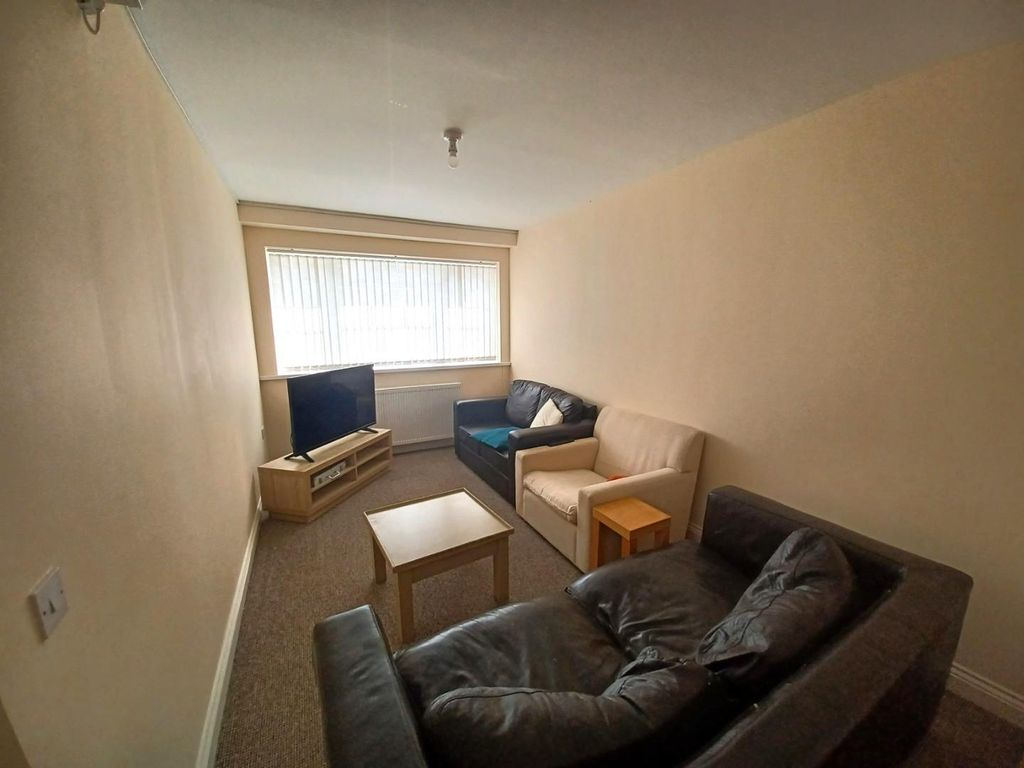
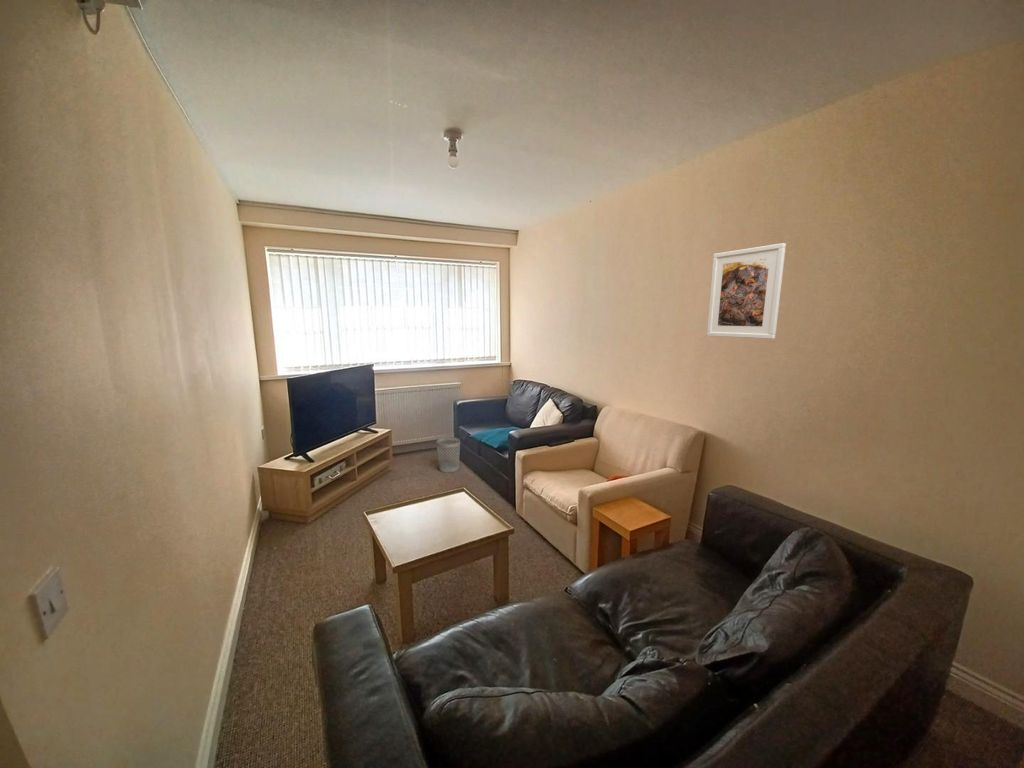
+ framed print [706,242,787,340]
+ wastebasket [435,436,461,473]
